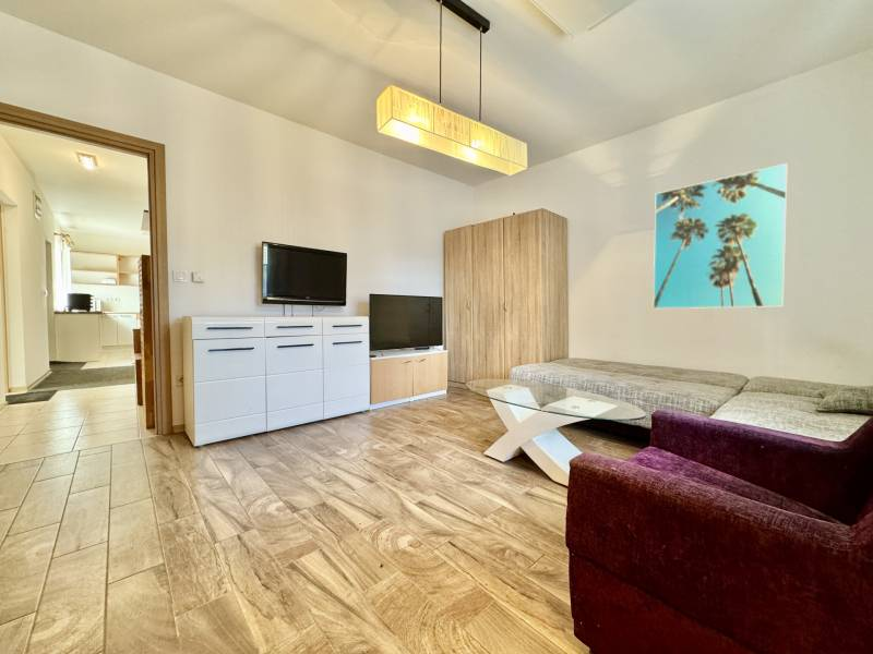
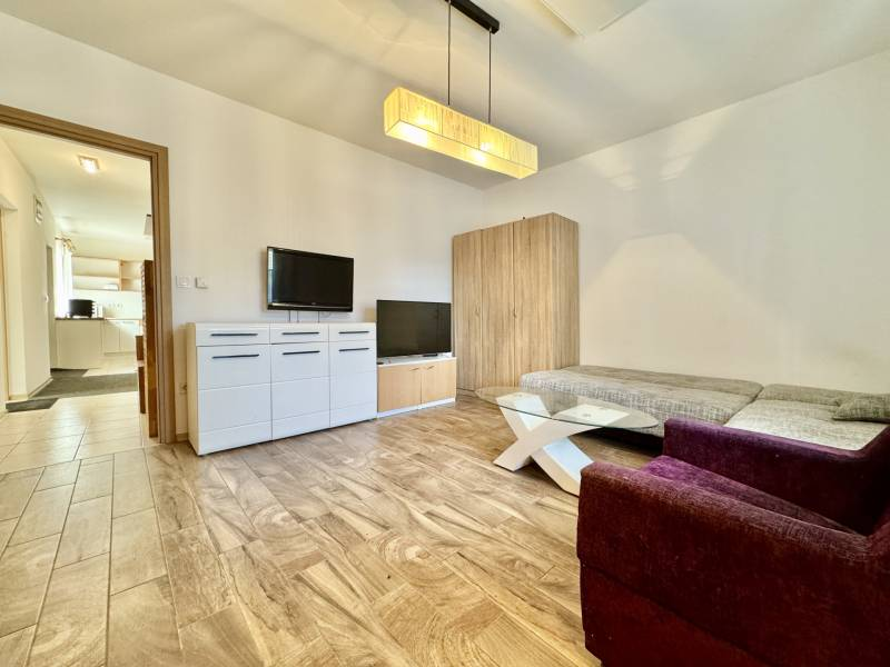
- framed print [653,162,789,310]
